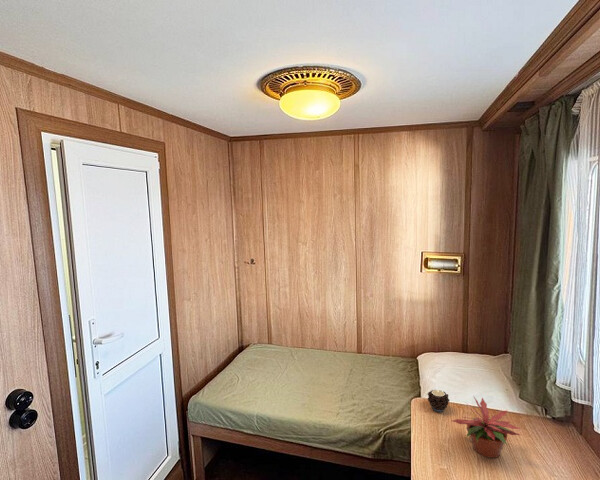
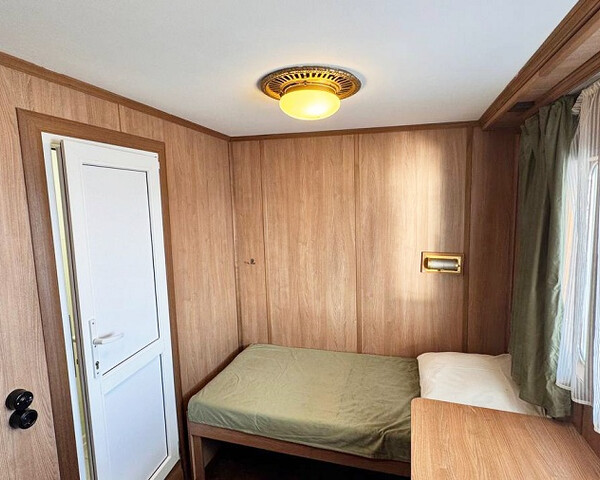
- candle [427,389,450,412]
- potted plant [451,396,521,459]
